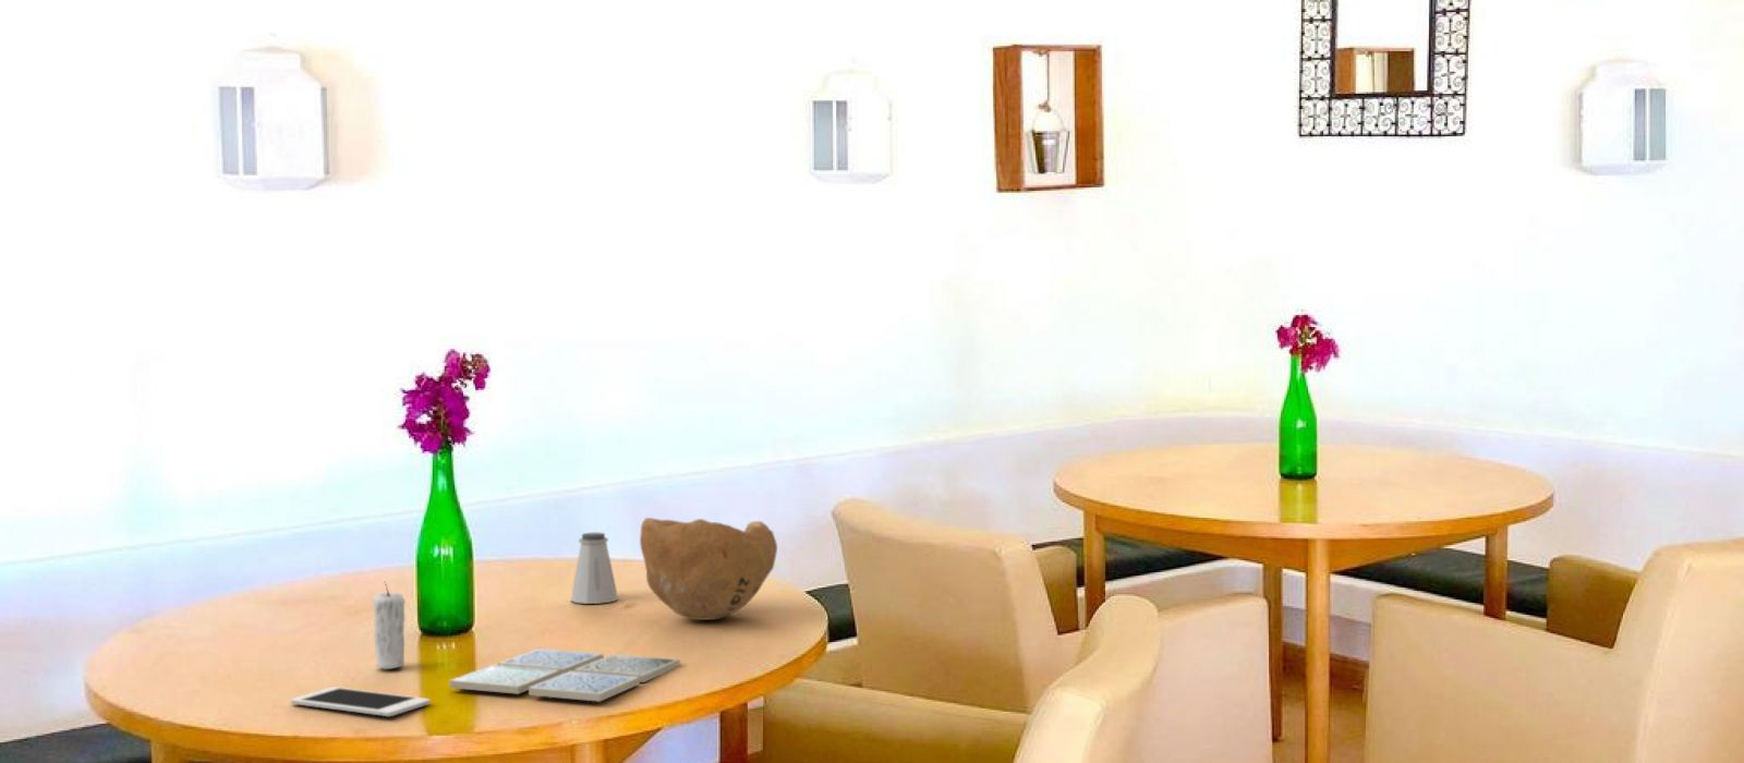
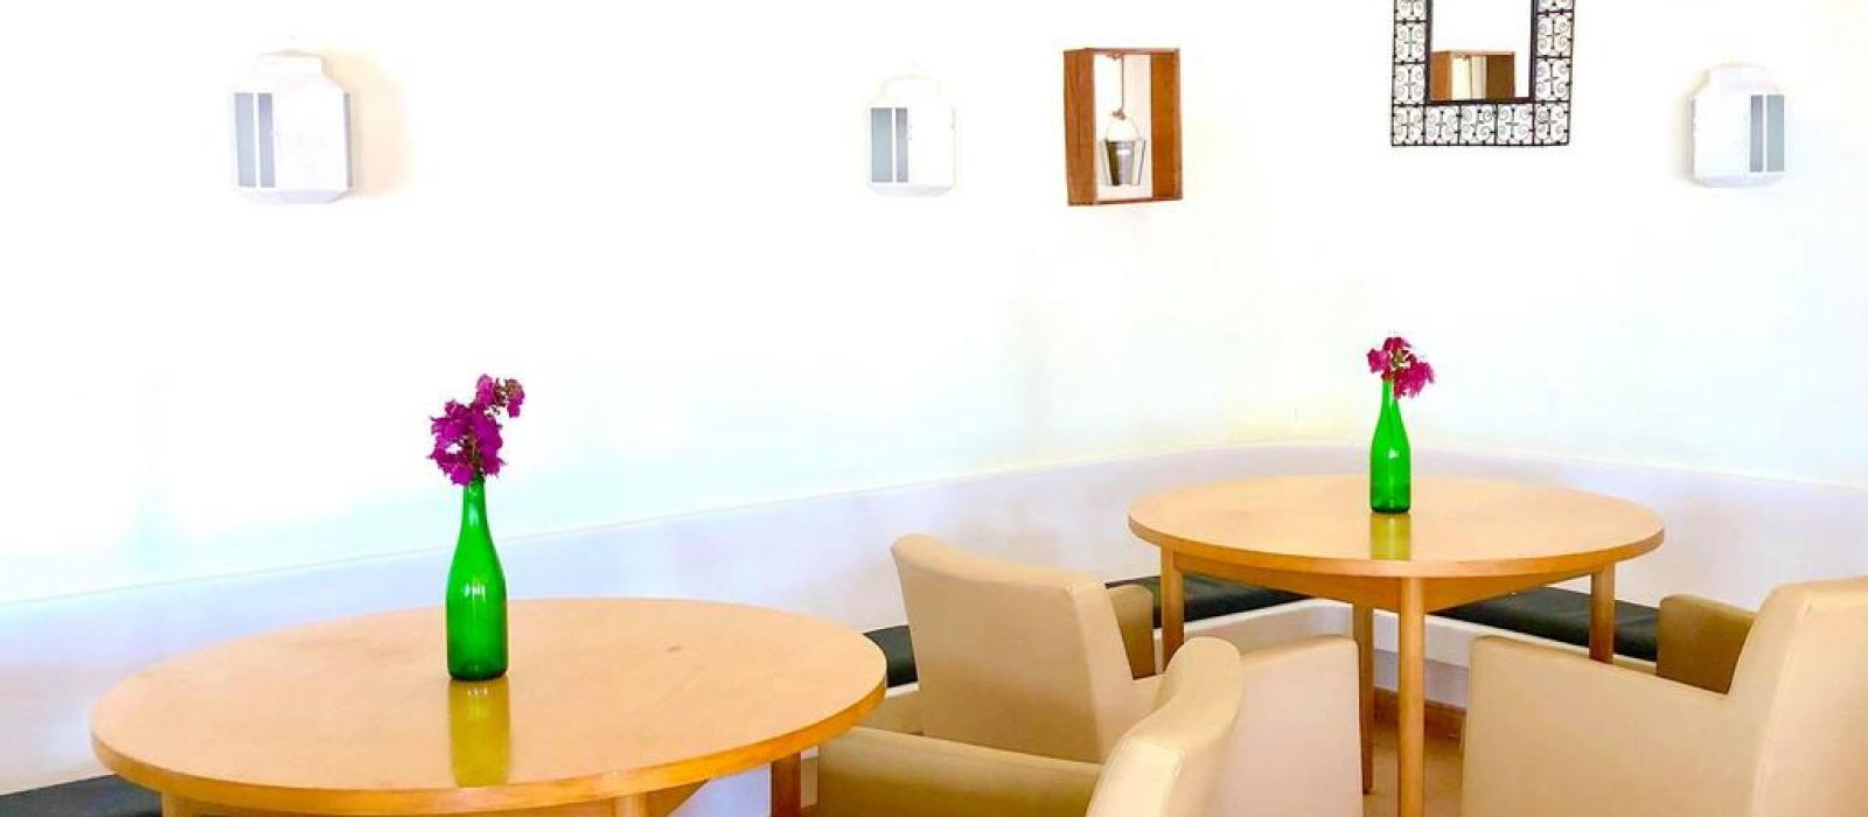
- bowl [638,517,779,622]
- saltshaker [571,532,620,605]
- drink coaster [449,647,682,703]
- candle [370,582,407,671]
- cell phone [290,686,430,717]
